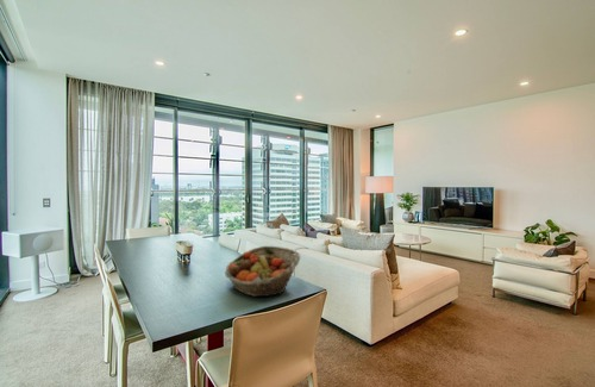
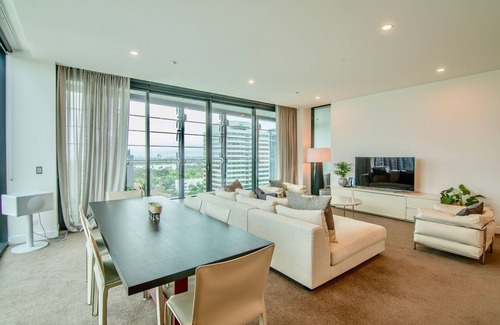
- fruit basket [224,245,301,298]
